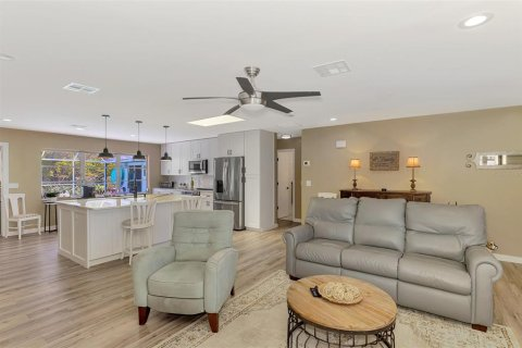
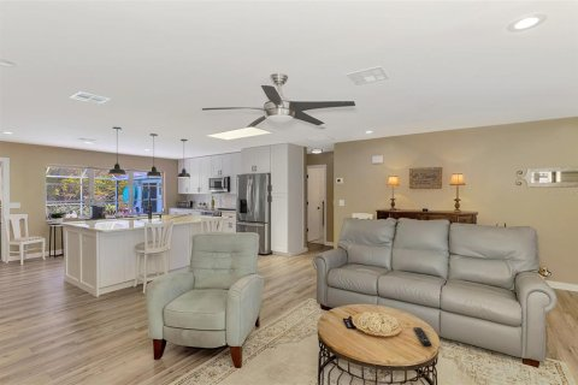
+ remote control [413,326,432,348]
